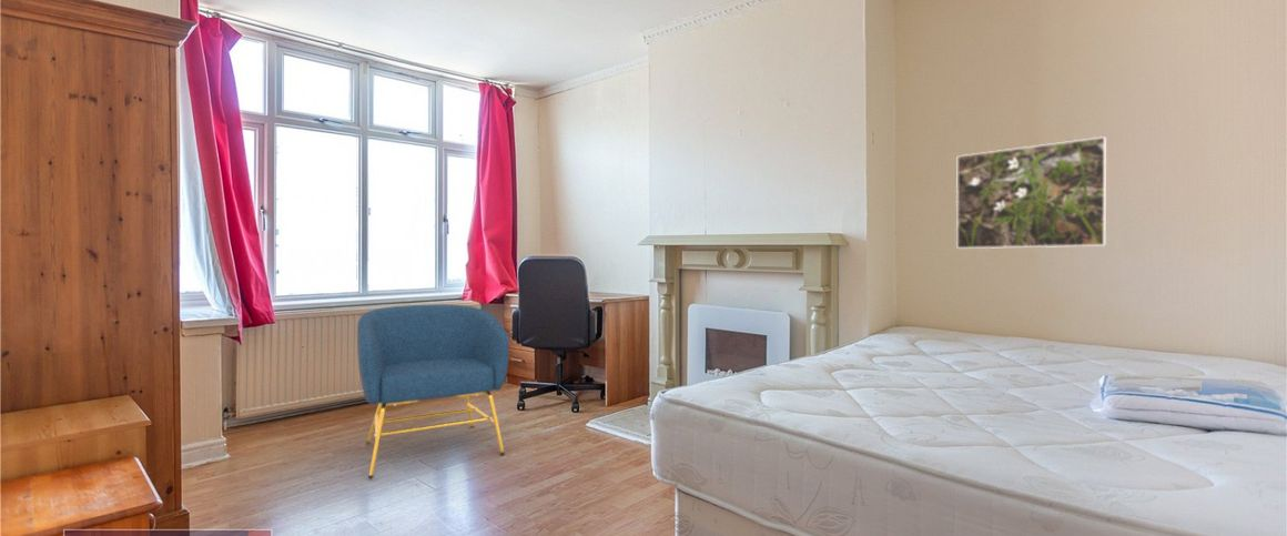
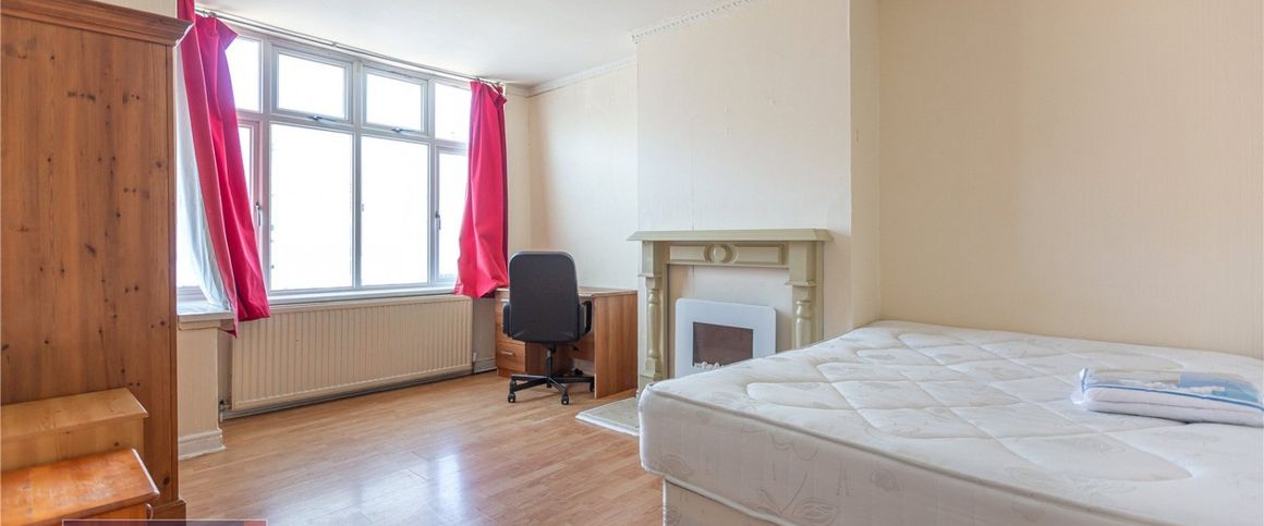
- armchair [356,304,510,479]
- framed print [955,135,1107,250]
